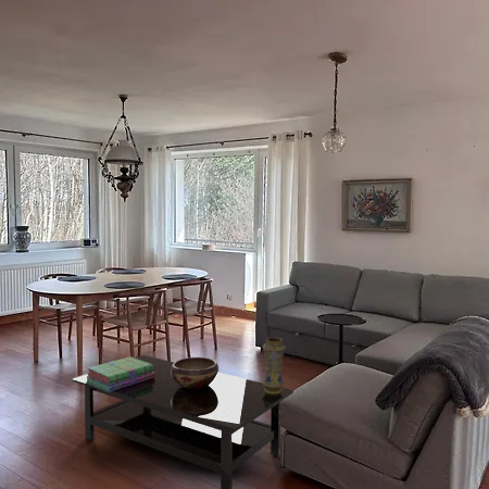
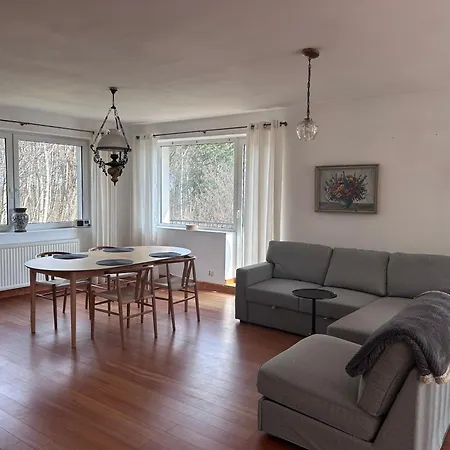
- stack of books [85,355,155,392]
- coffee table [72,354,294,489]
- vase [262,336,287,393]
- decorative bowl [171,356,220,390]
